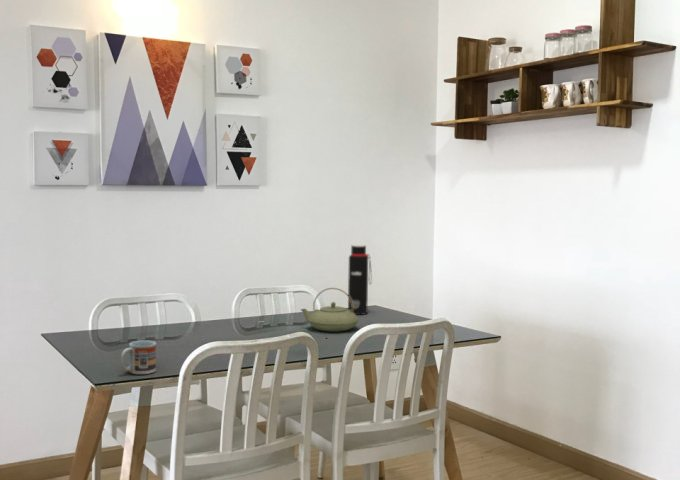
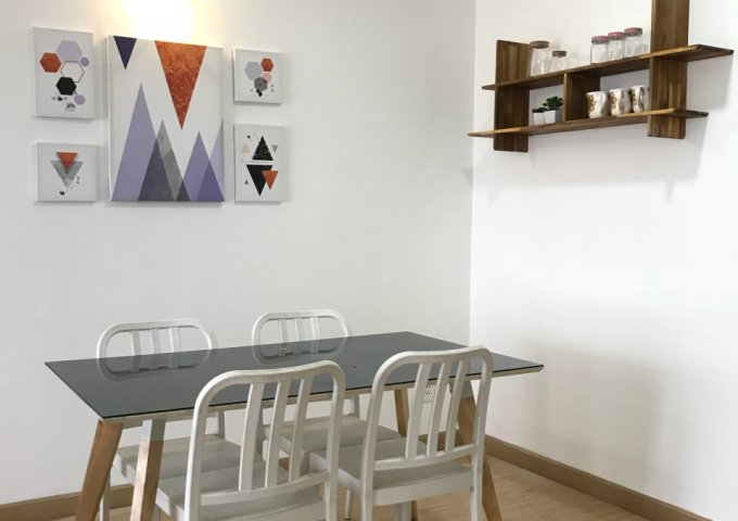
- cup [120,340,157,375]
- water bottle [347,244,373,316]
- teapot [300,287,360,333]
